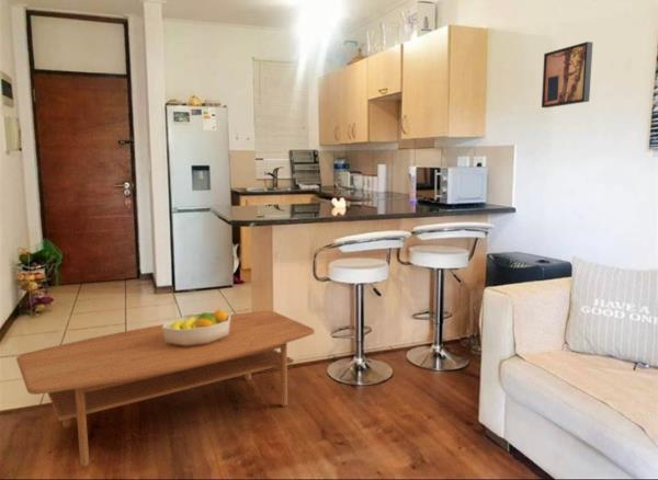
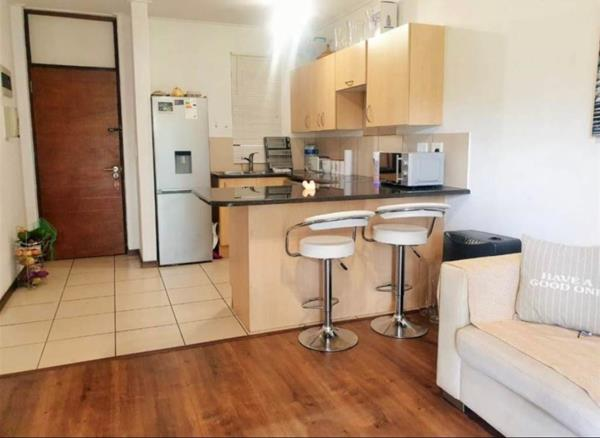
- coffee table [15,309,316,468]
- wall art [541,41,594,108]
- fruit bowl [162,308,231,346]
